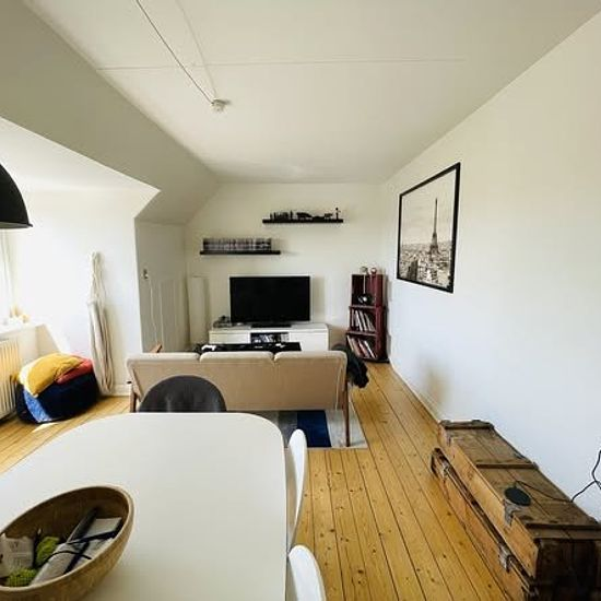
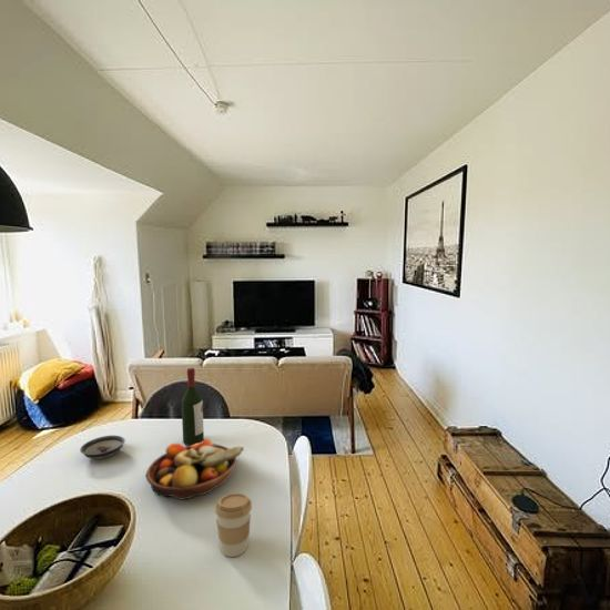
+ coffee cup [214,492,253,558]
+ wine bottle [181,367,205,446]
+ fruit bowl [144,438,245,500]
+ saucer [79,435,126,460]
